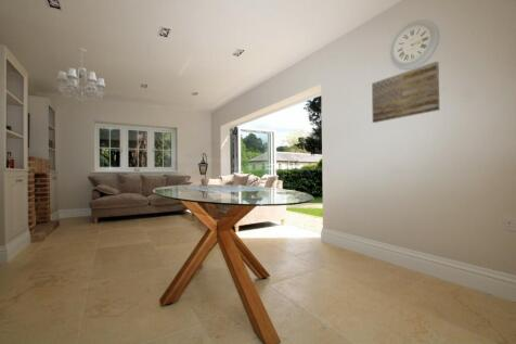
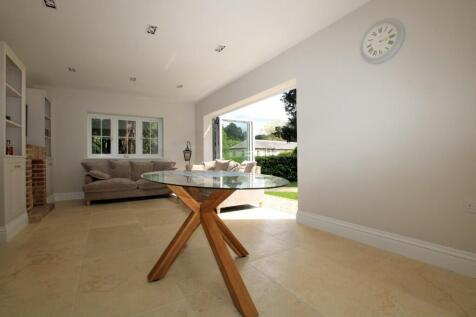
- wall art [371,61,440,124]
- chandelier [52,47,108,102]
